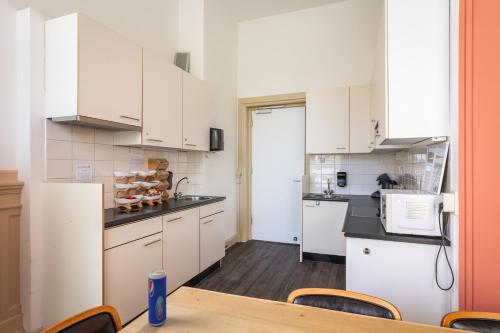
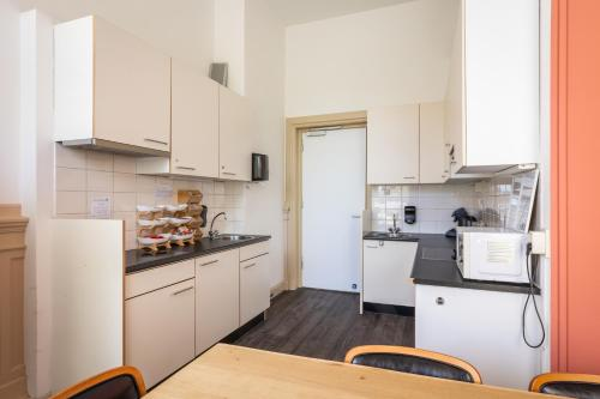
- beverage can [147,268,167,327]
